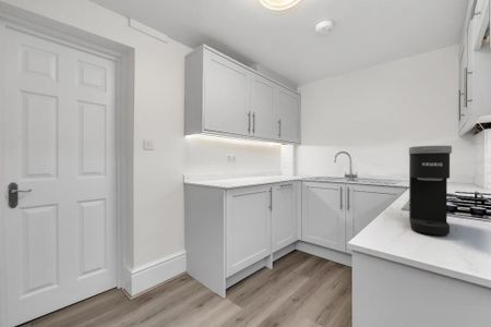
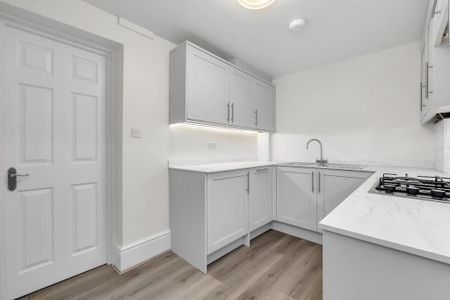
- coffee maker [408,145,453,237]
